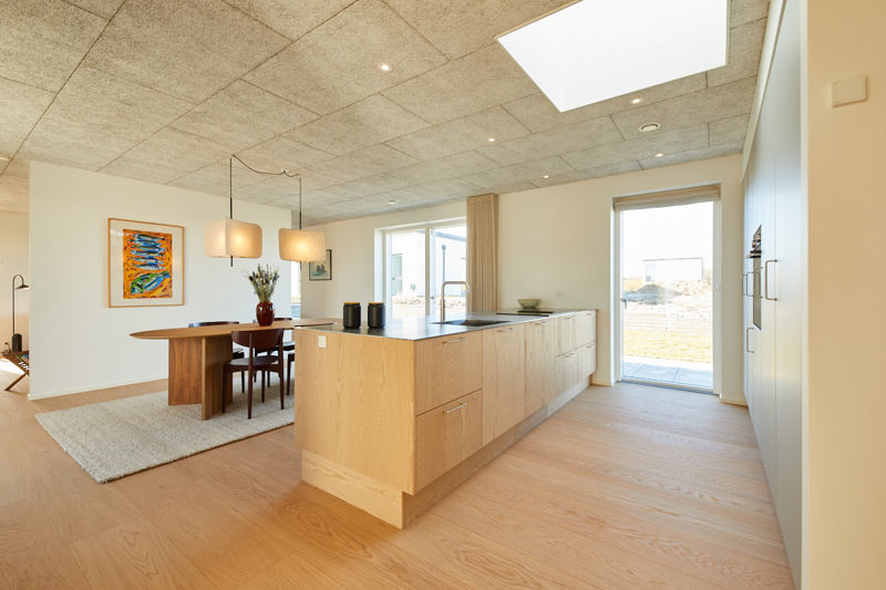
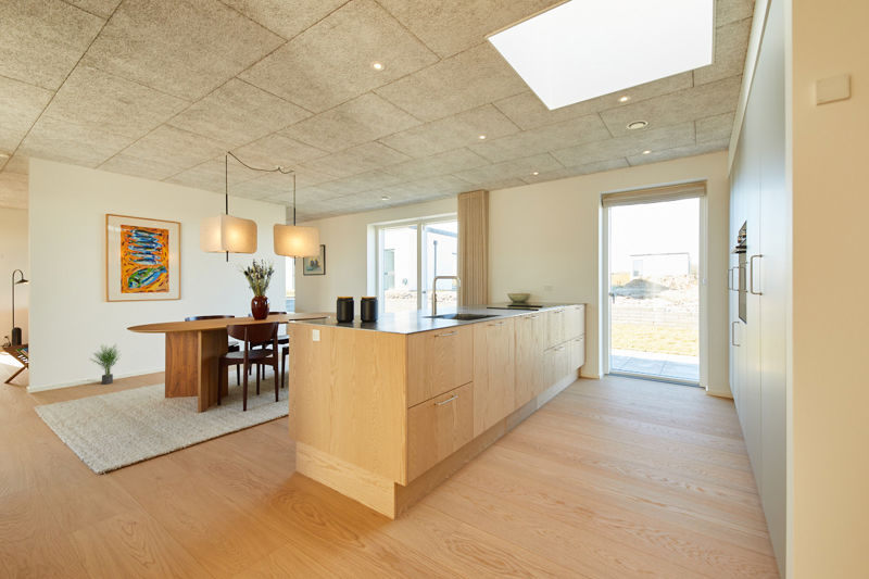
+ potted plant [90,344,123,386]
